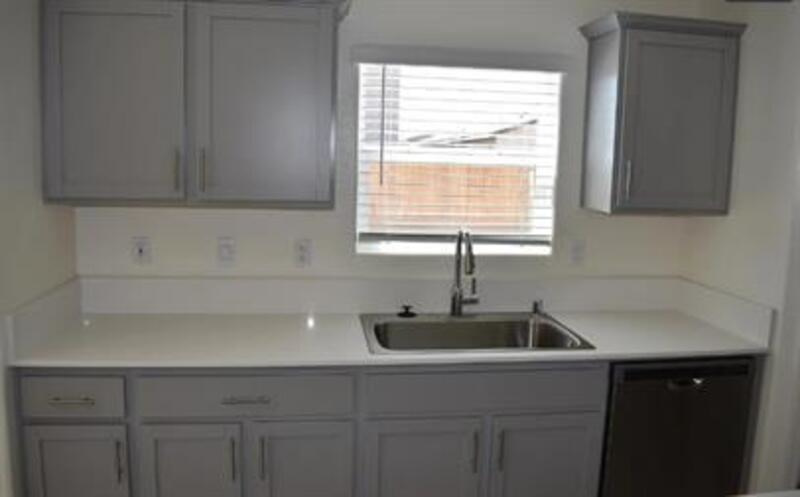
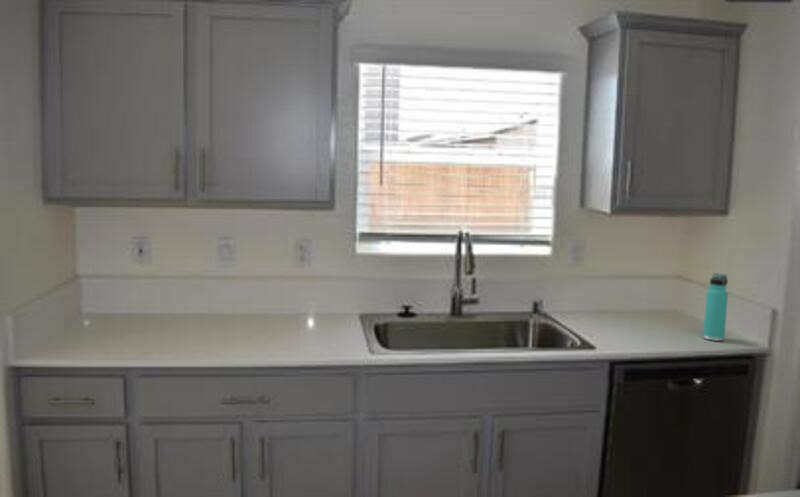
+ thermos bottle [702,272,729,342]
